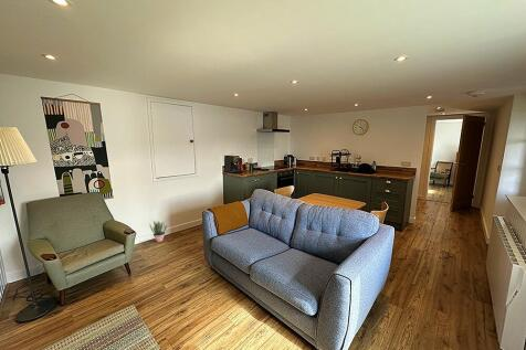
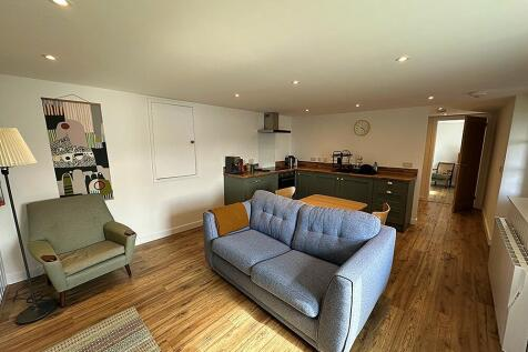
- potted plant [148,220,168,243]
